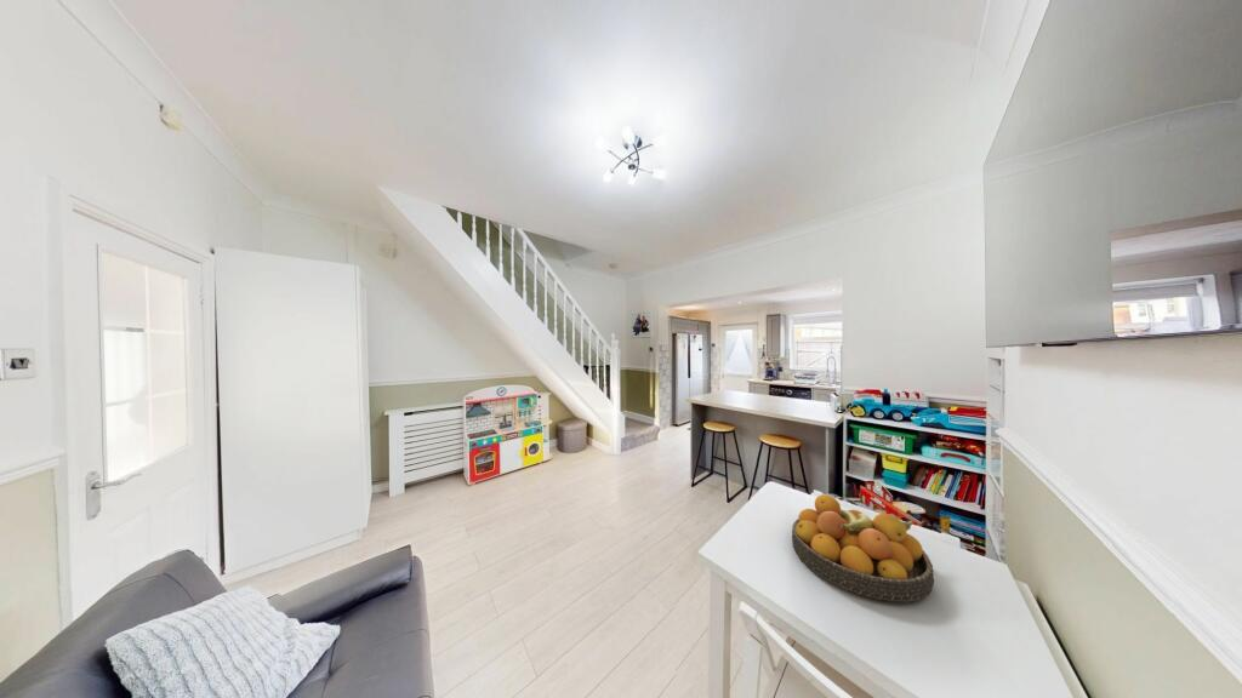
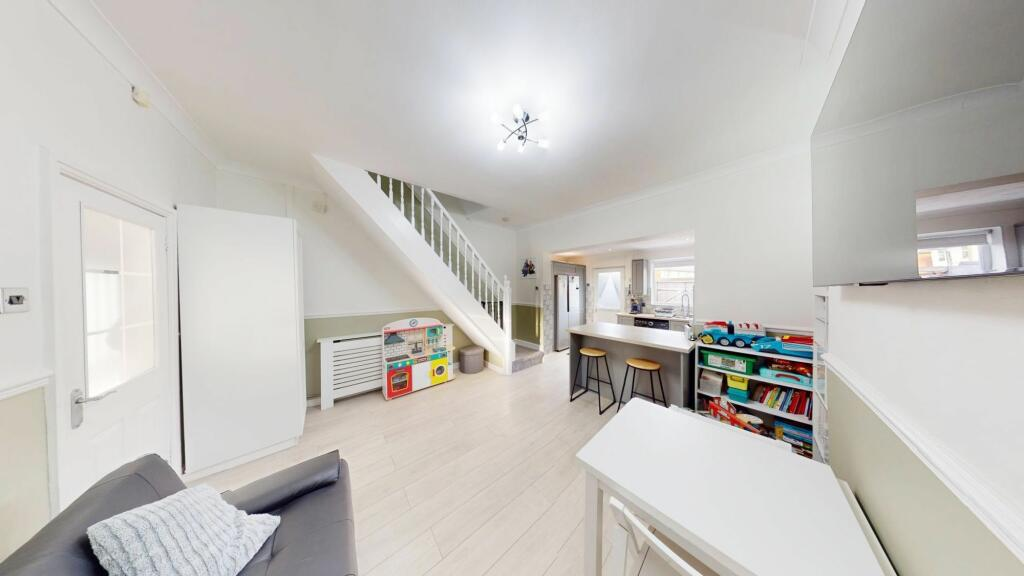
- fruit bowl [791,493,935,603]
